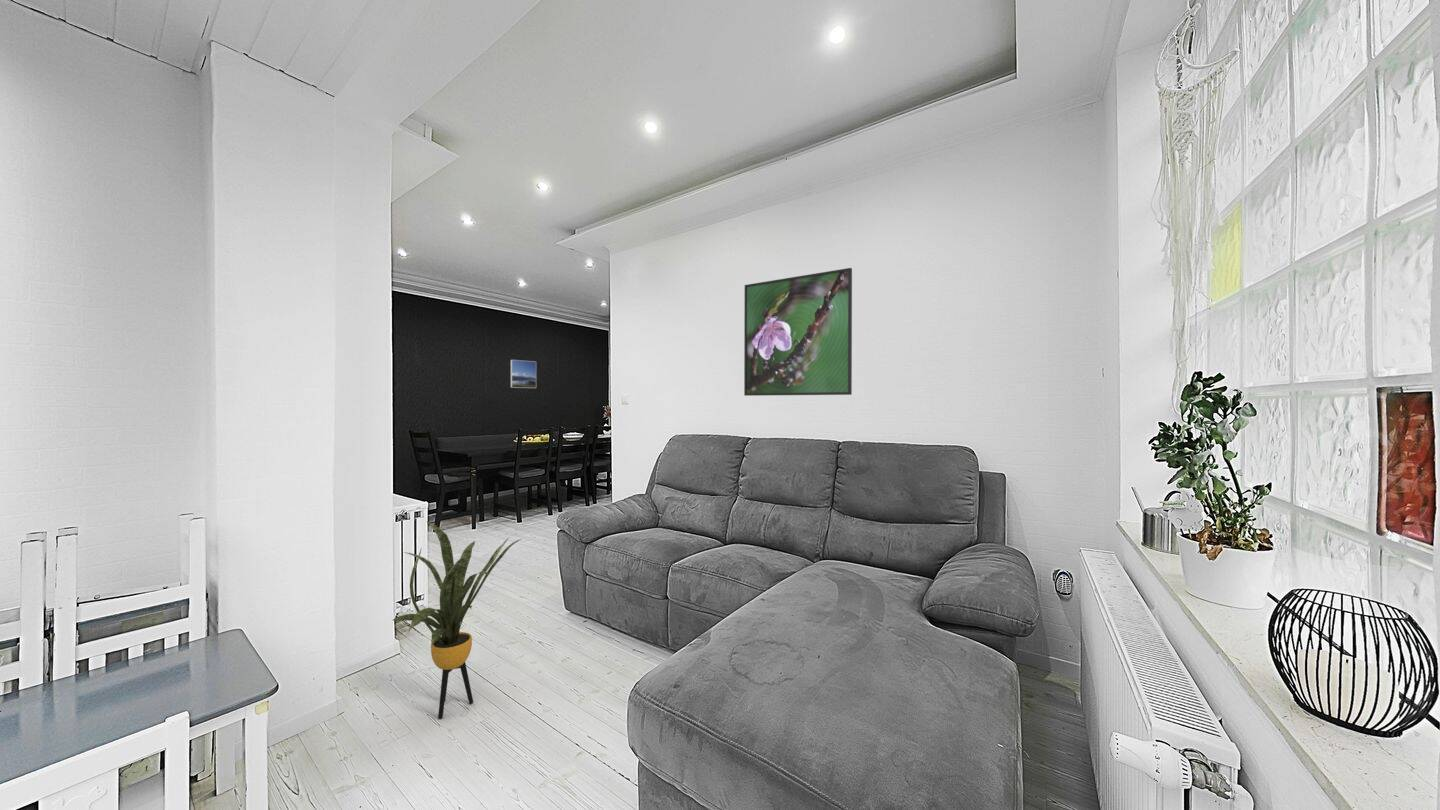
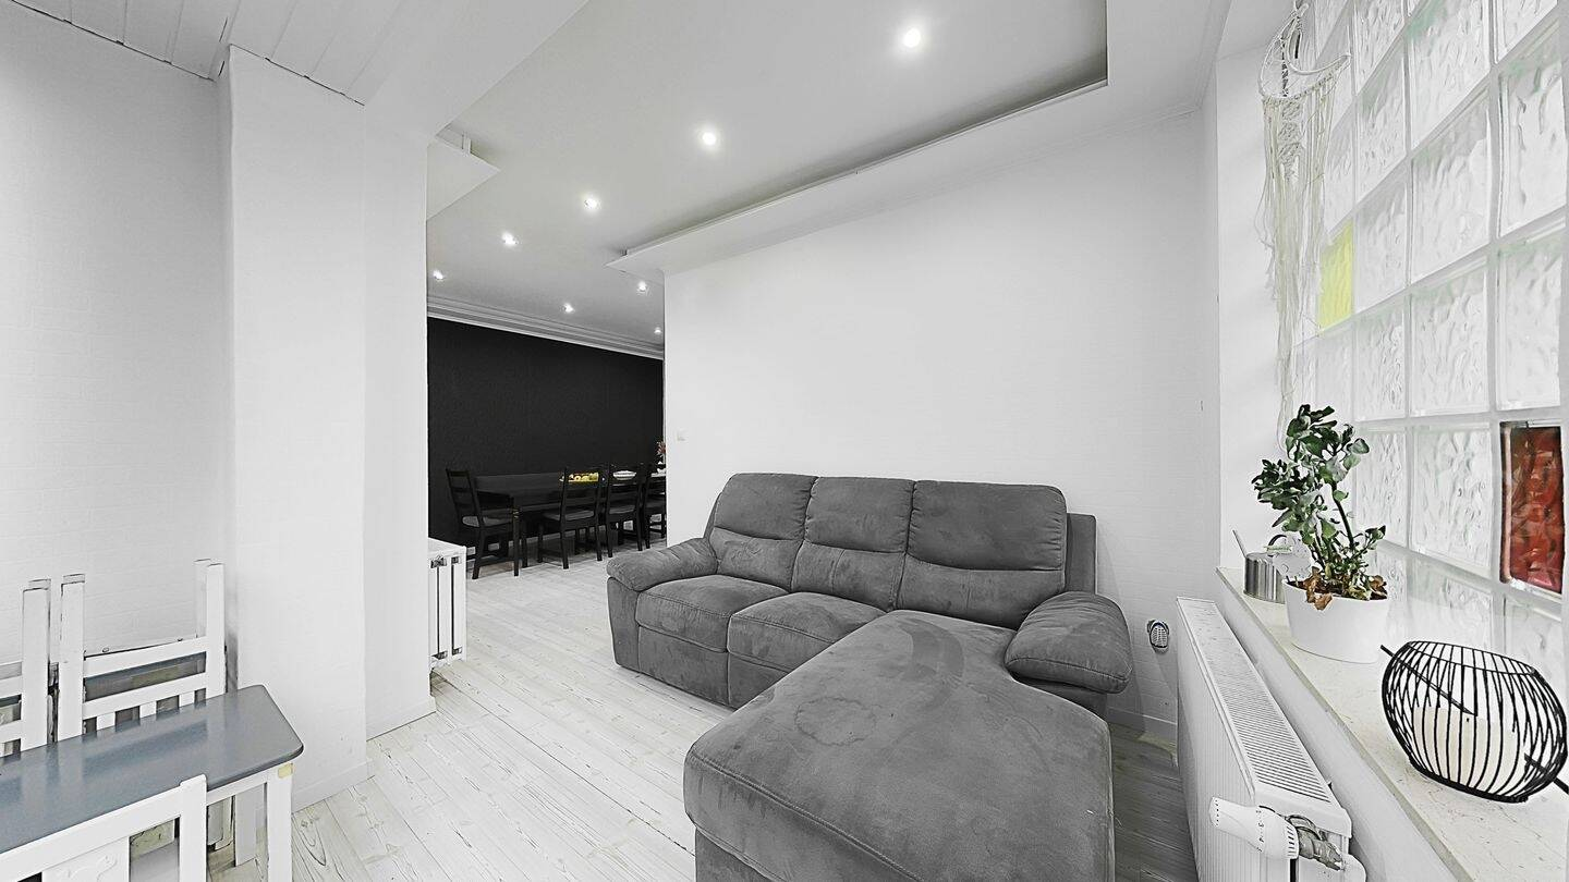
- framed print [510,359,537,389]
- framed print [743,267,853,397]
- house plant [392,520,522,720]
